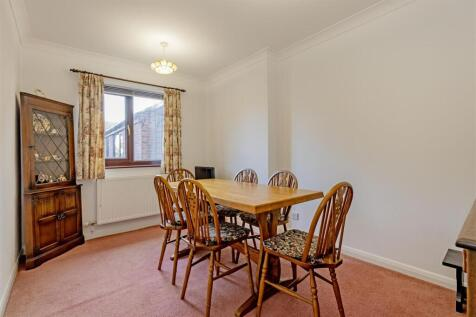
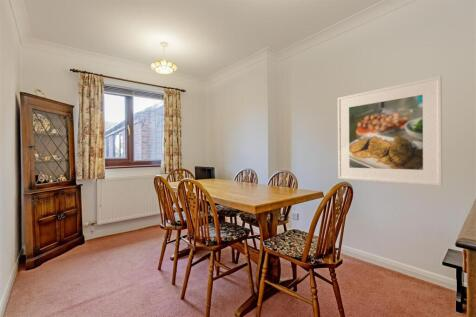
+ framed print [337,75,443,187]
